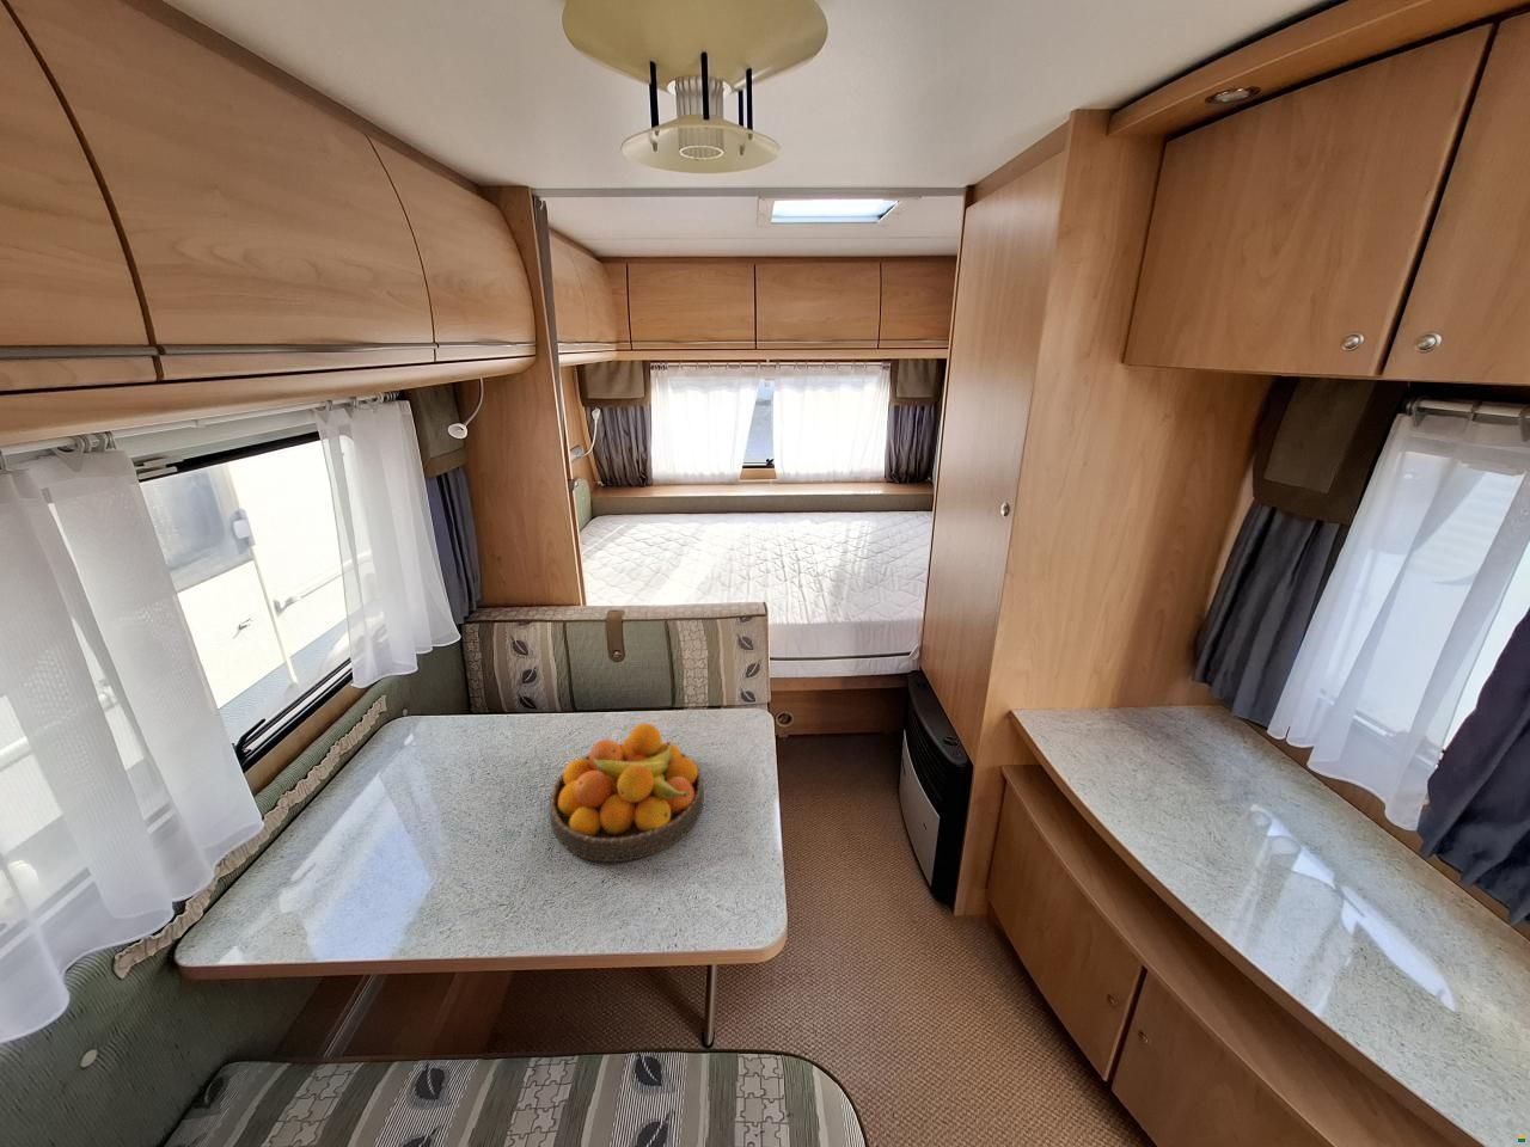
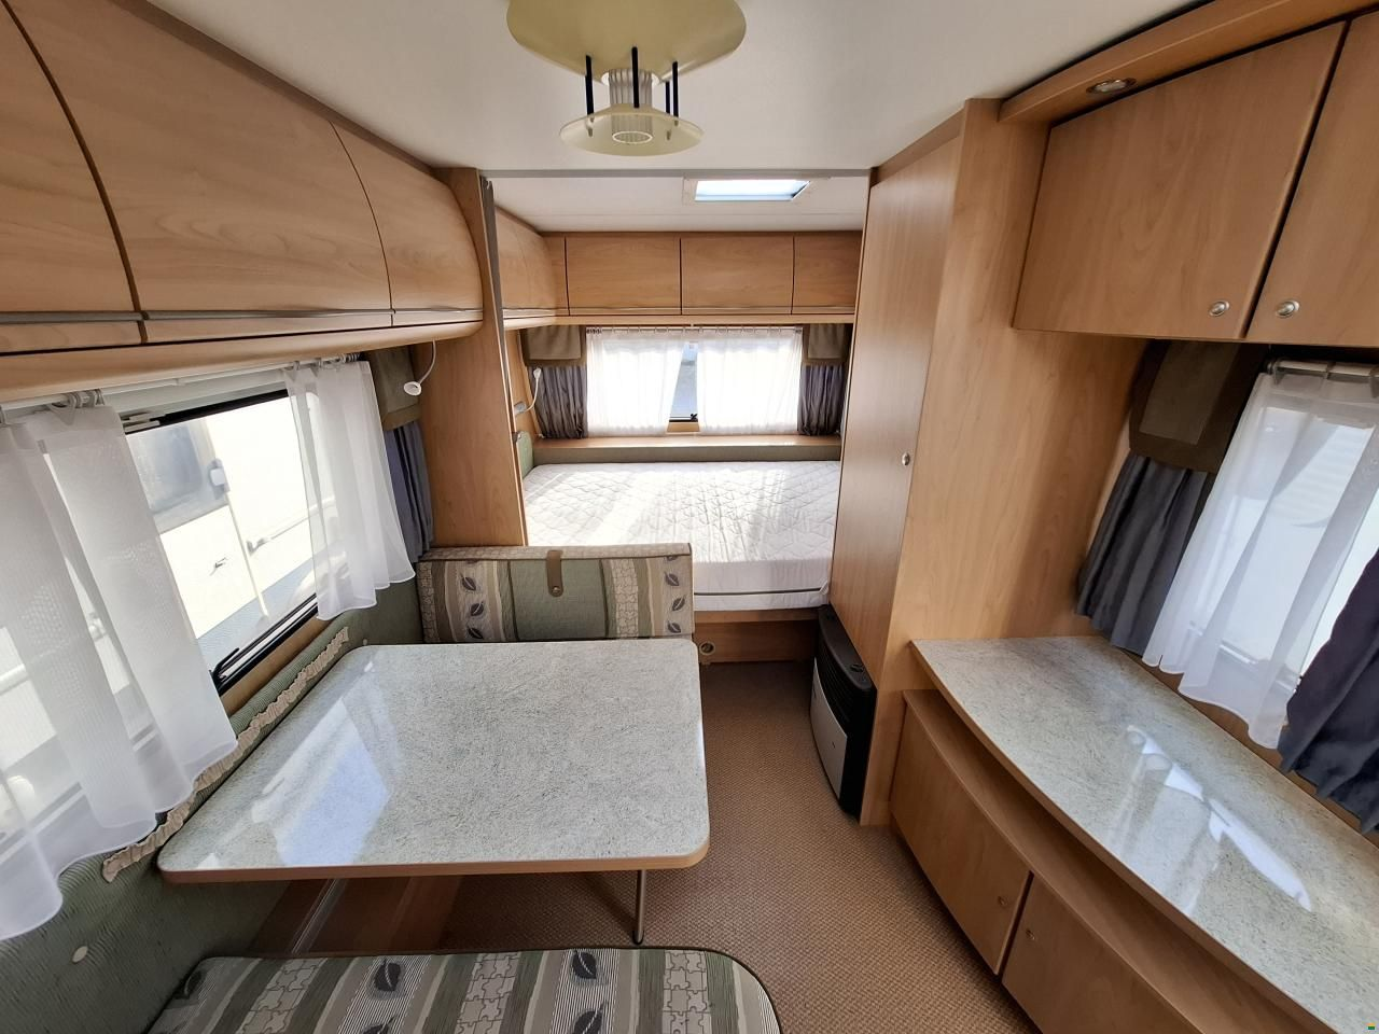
- fruit bowl [547,722,705,863]
